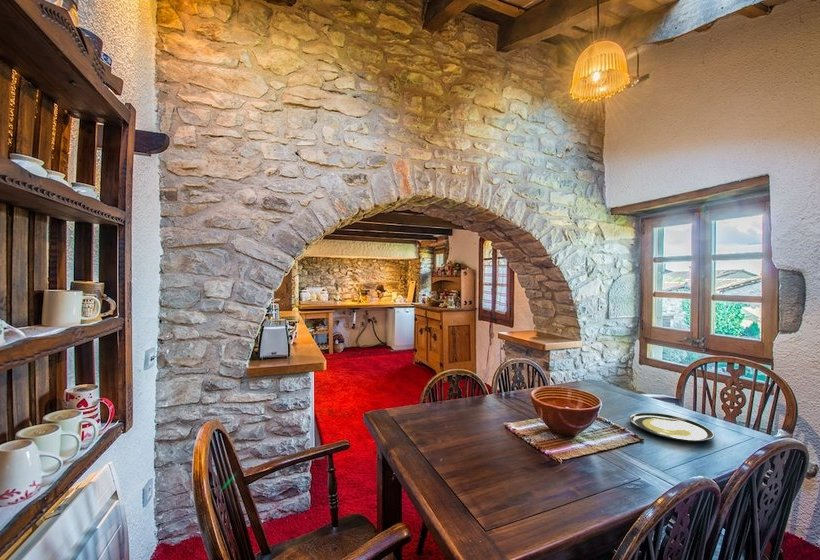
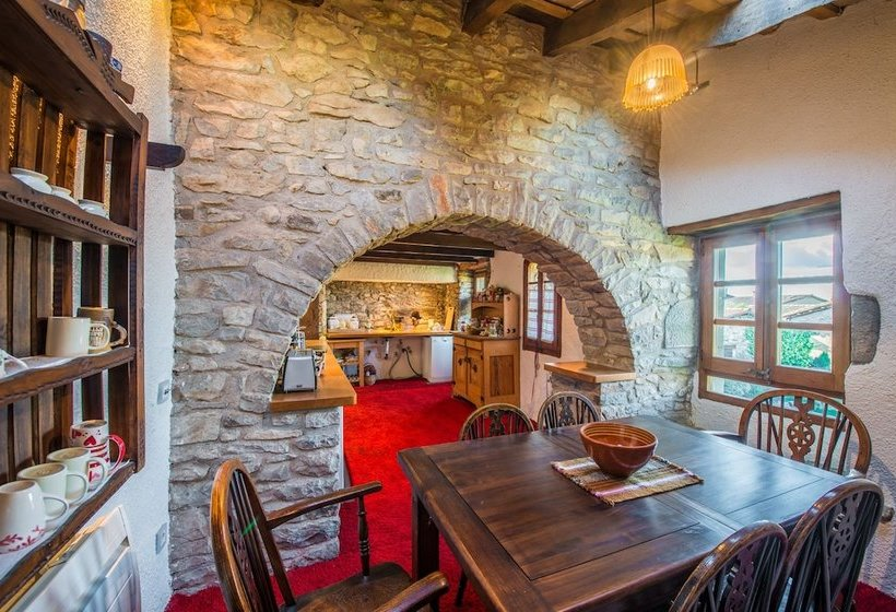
- plate [628,412,715,443]
